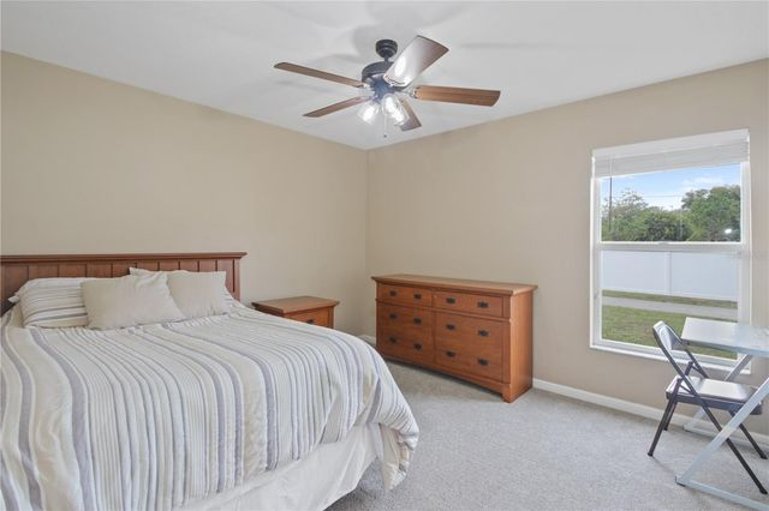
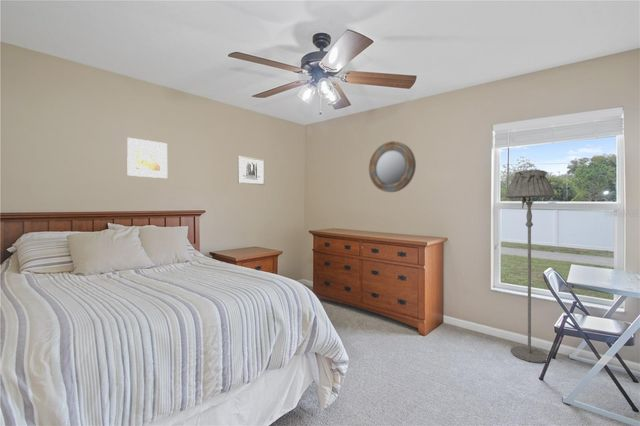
+ wall art [237,155,266,186]
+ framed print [126,137,168,179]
+ floor lamp [504,169,556,364]
+ home mirror [368,140,417,193]
